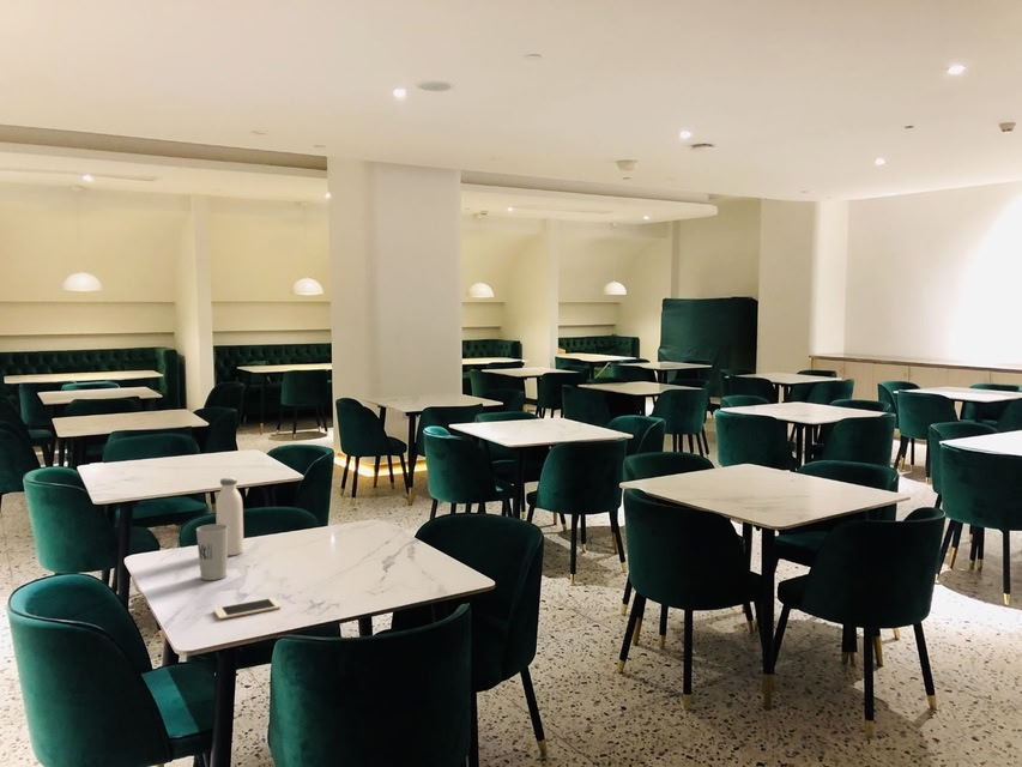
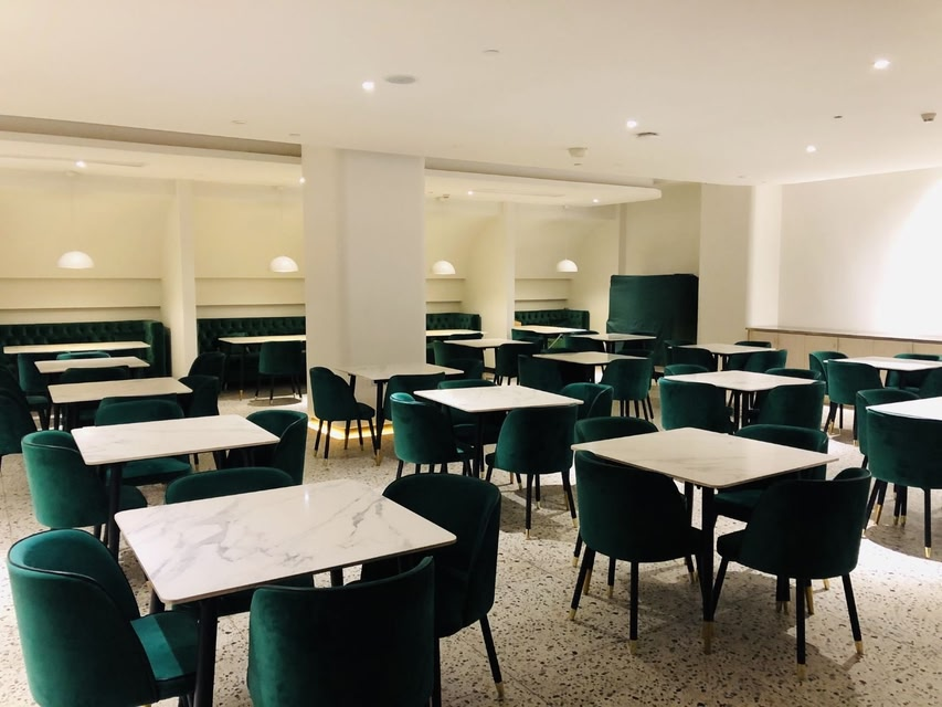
- cell phone [212,597,282,621]
- water bottle [214,477,244,557]
- cup [195,523,229,581]
